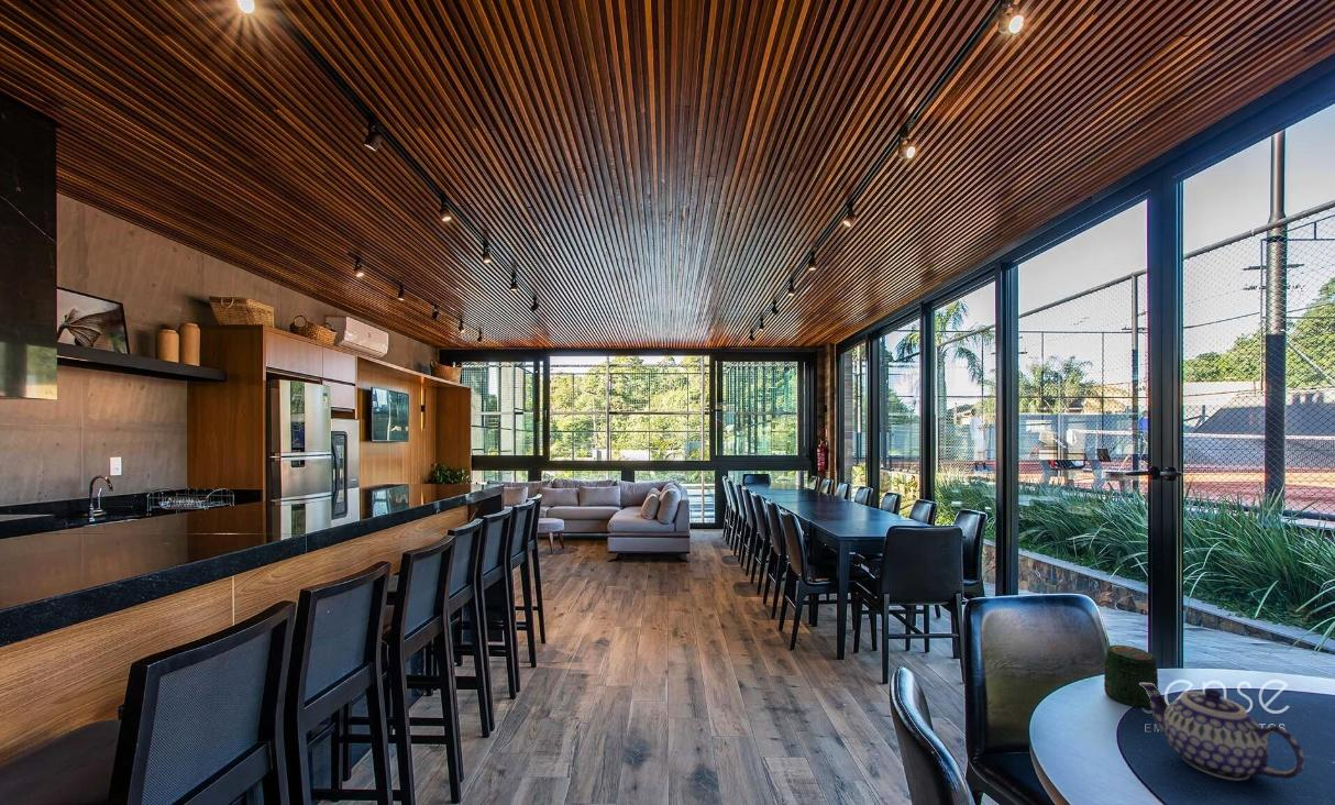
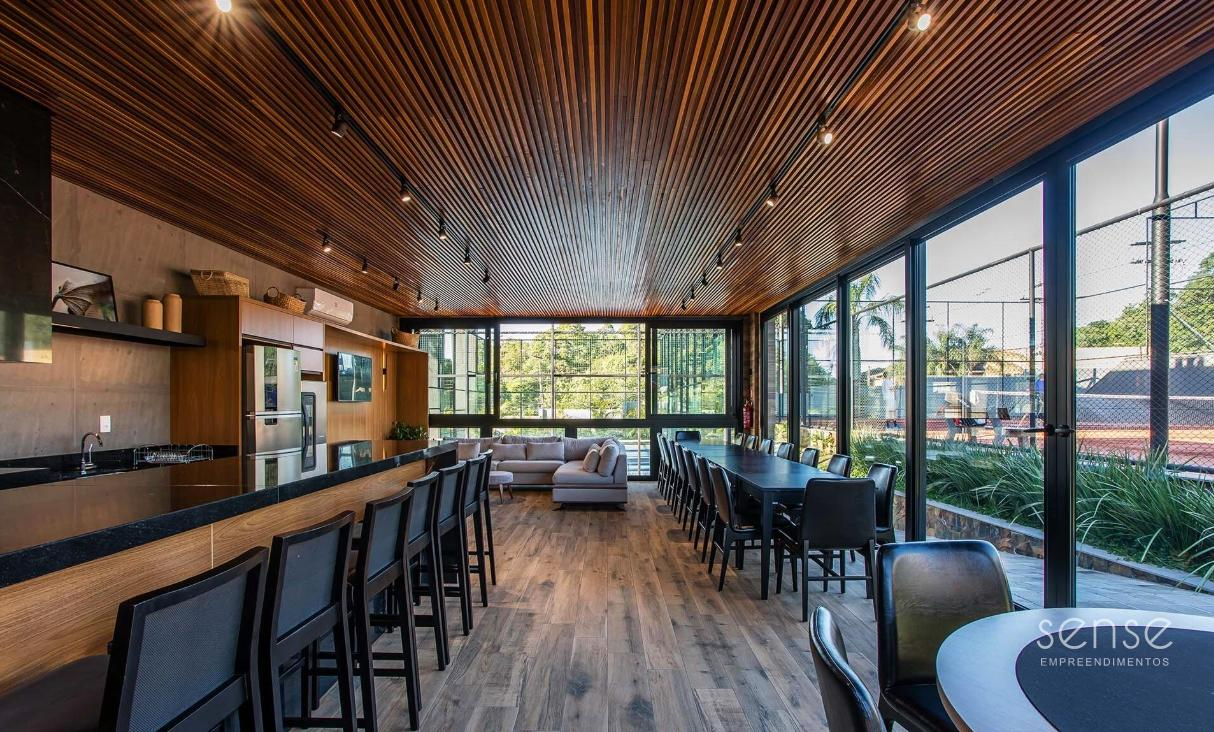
- jar [1103,644,1159,709]
- teapot [1139,683,1305,782]
